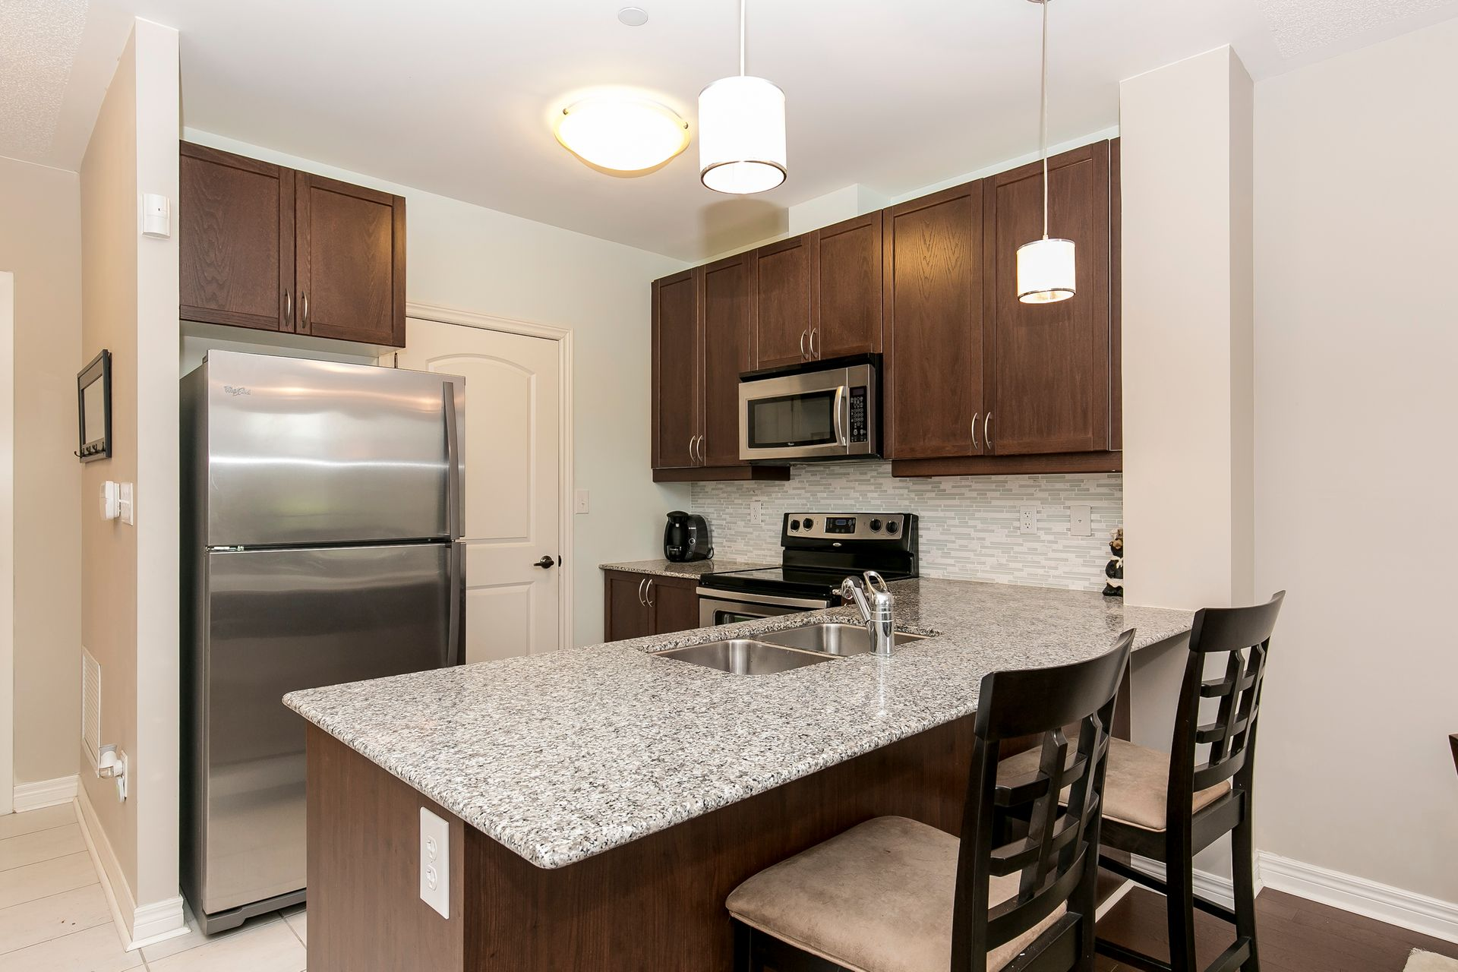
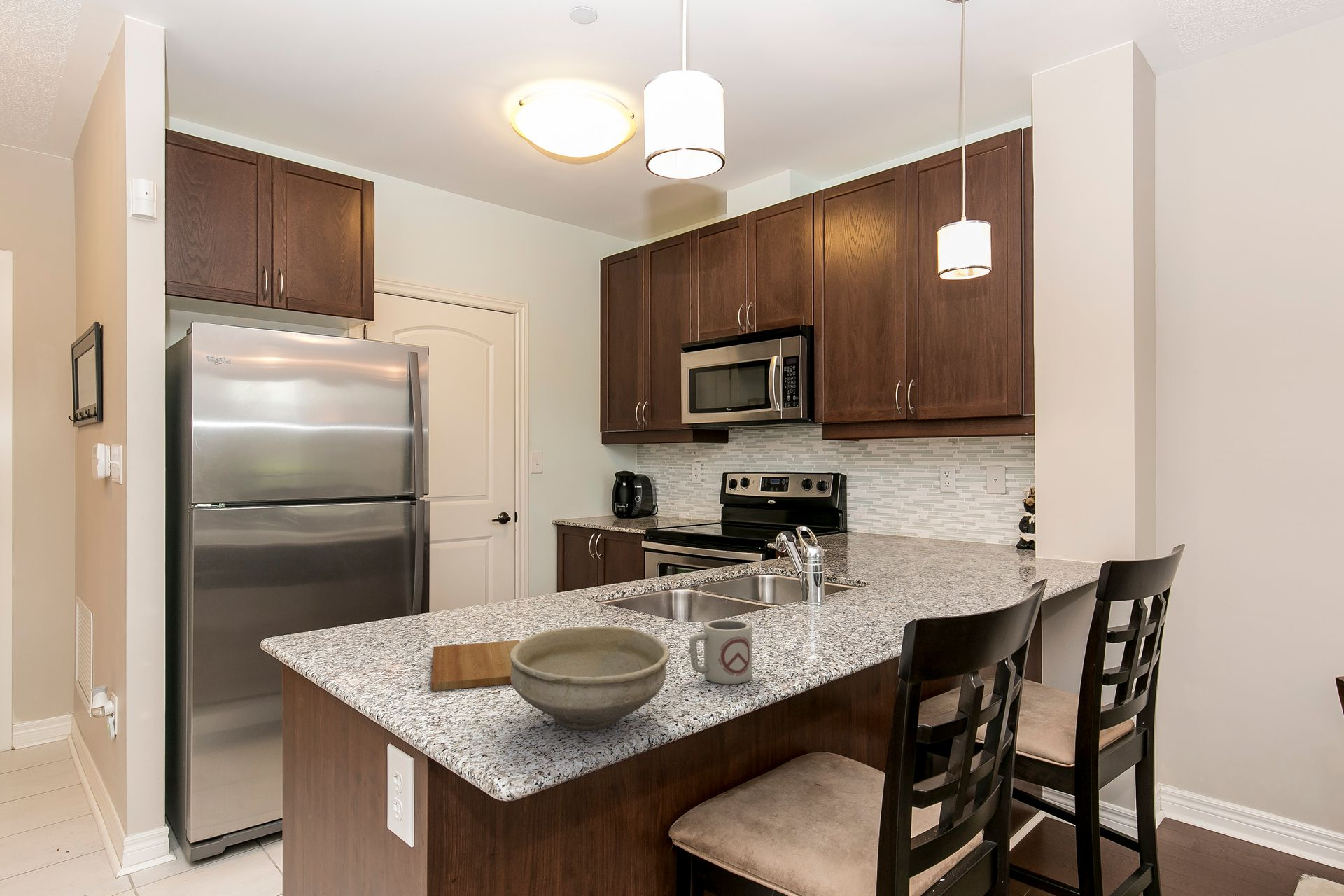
+ cup [689,619,752,685]
+ cutting board [430,640,520,692]
+ bowl [510,625,671,731]
